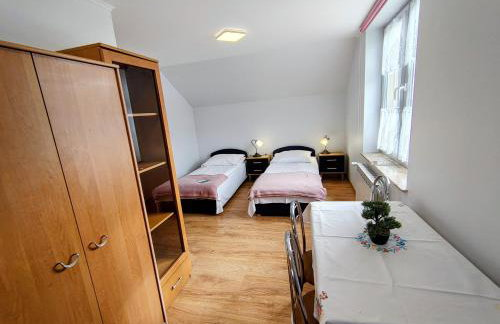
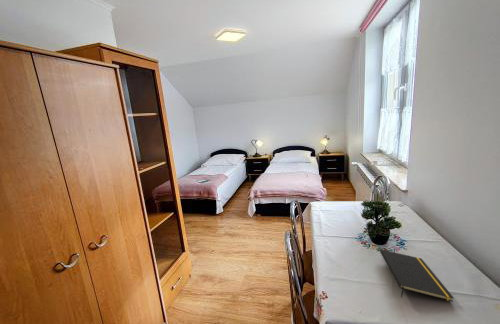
+ notepad [379,249,455,302]
